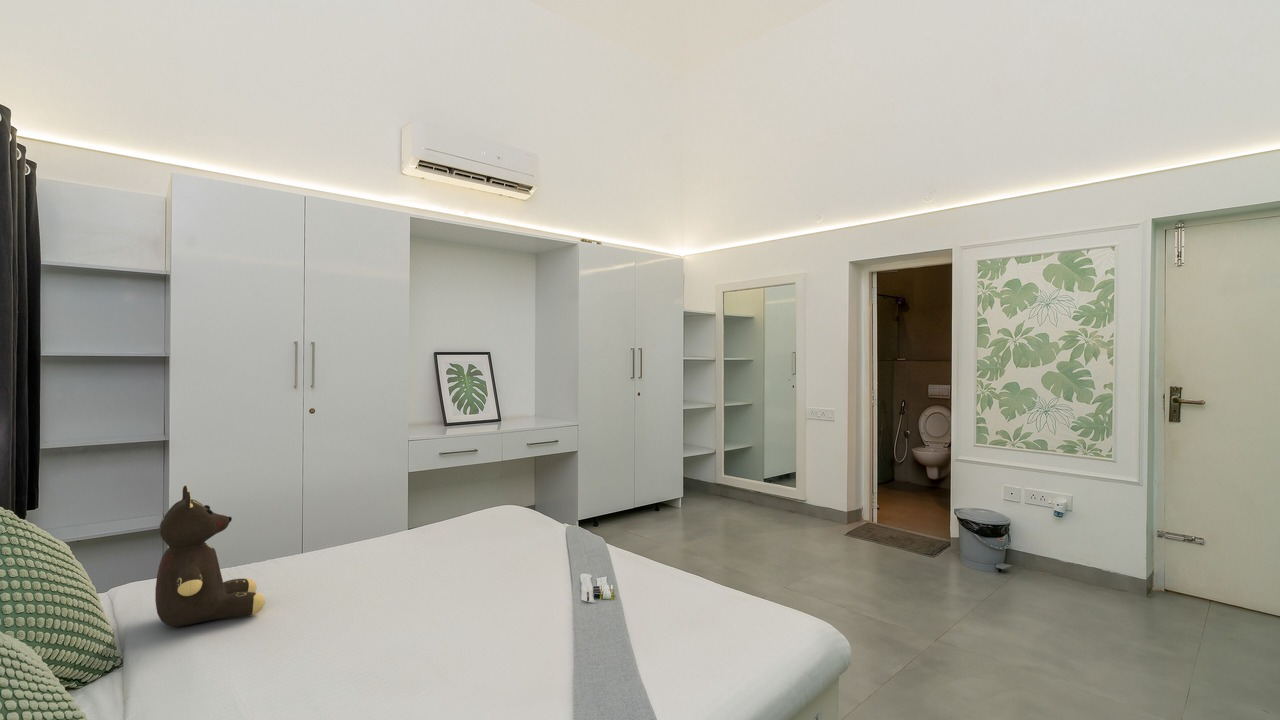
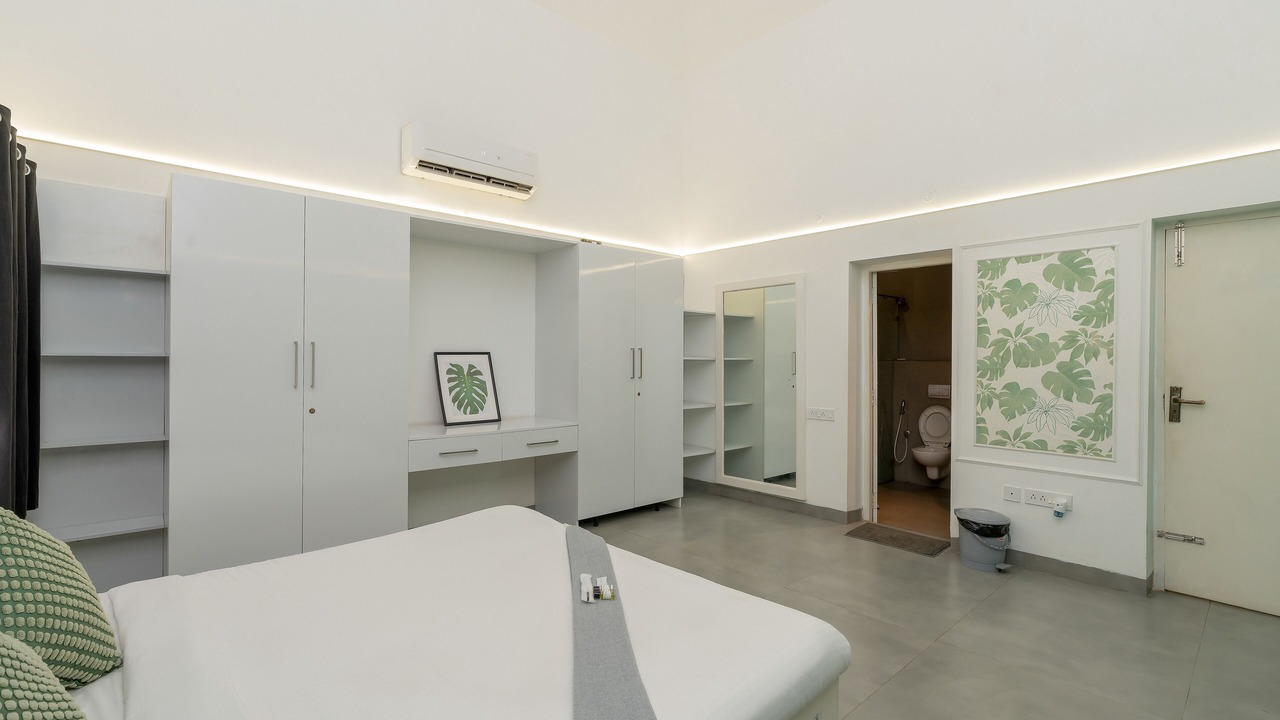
- teddy bear [154,485,266,627]
